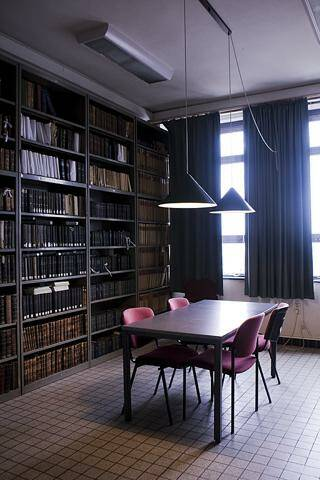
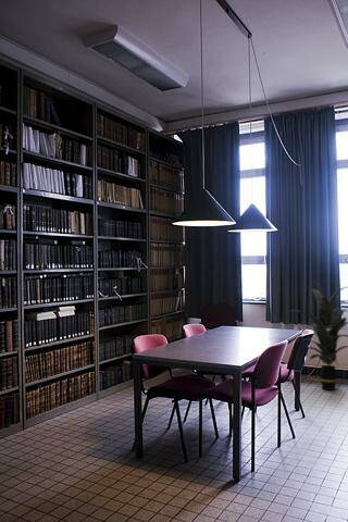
+ indoor plant [286,279,348,391]
